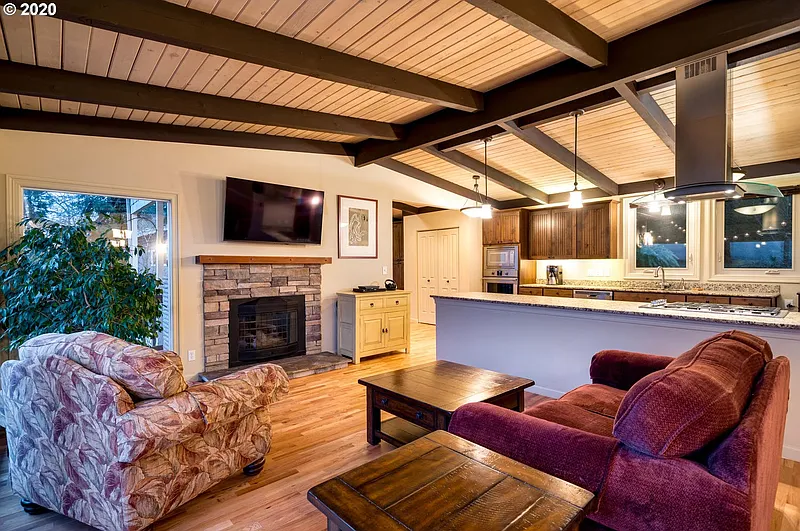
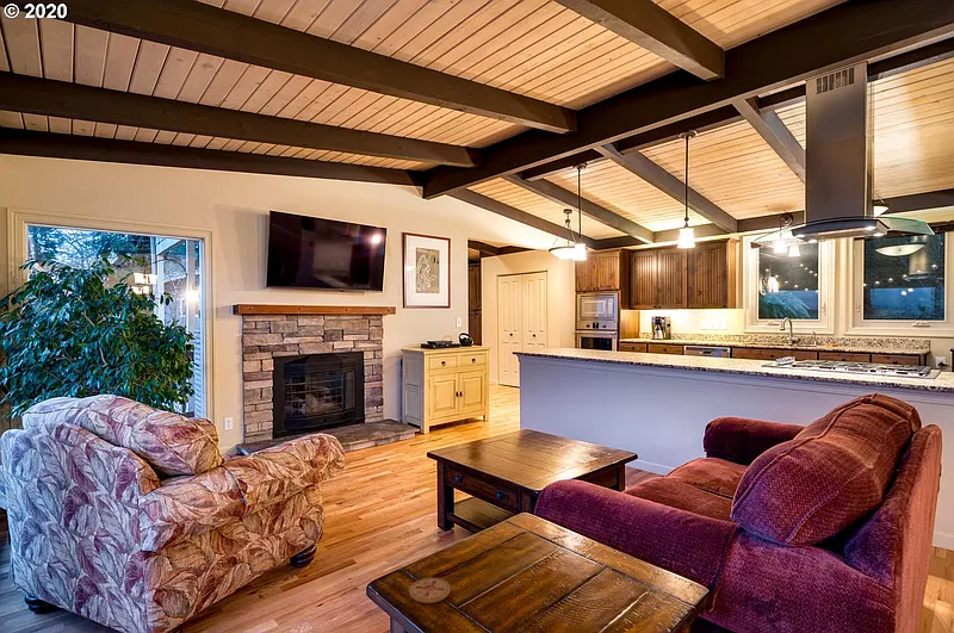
+ coaster [408,577,451,604]
